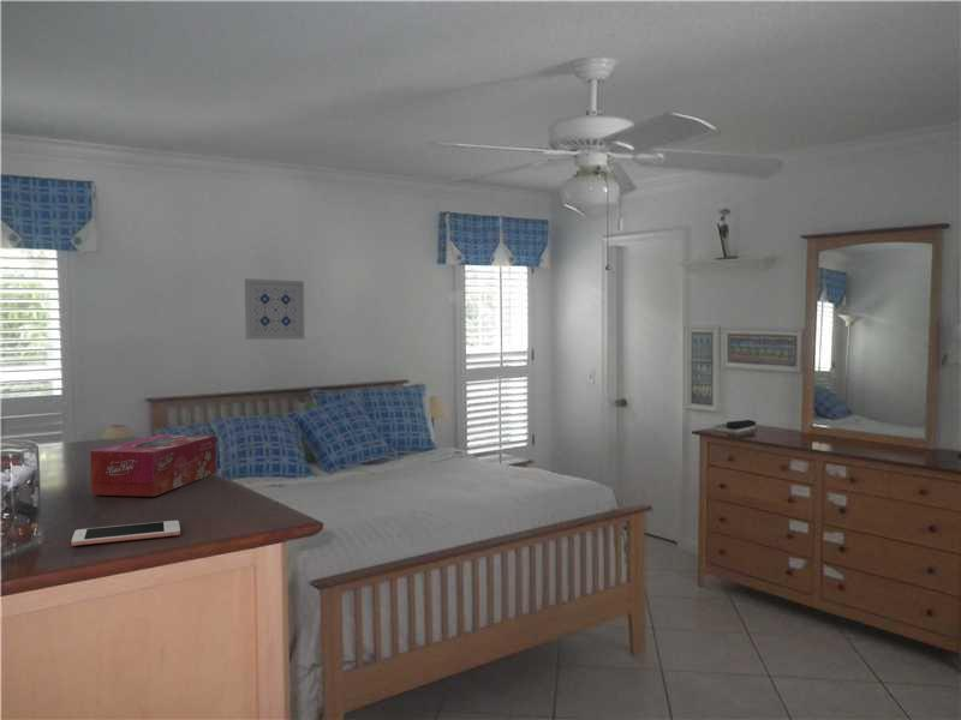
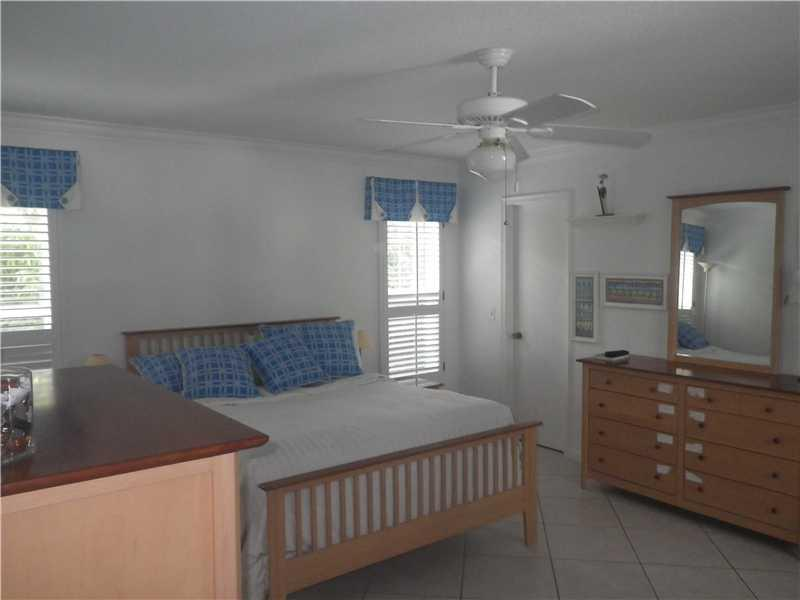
- tissue box [89,433,216,498]
- cell phone [71,520,181,547]
- wall art [244,277,305,341]
